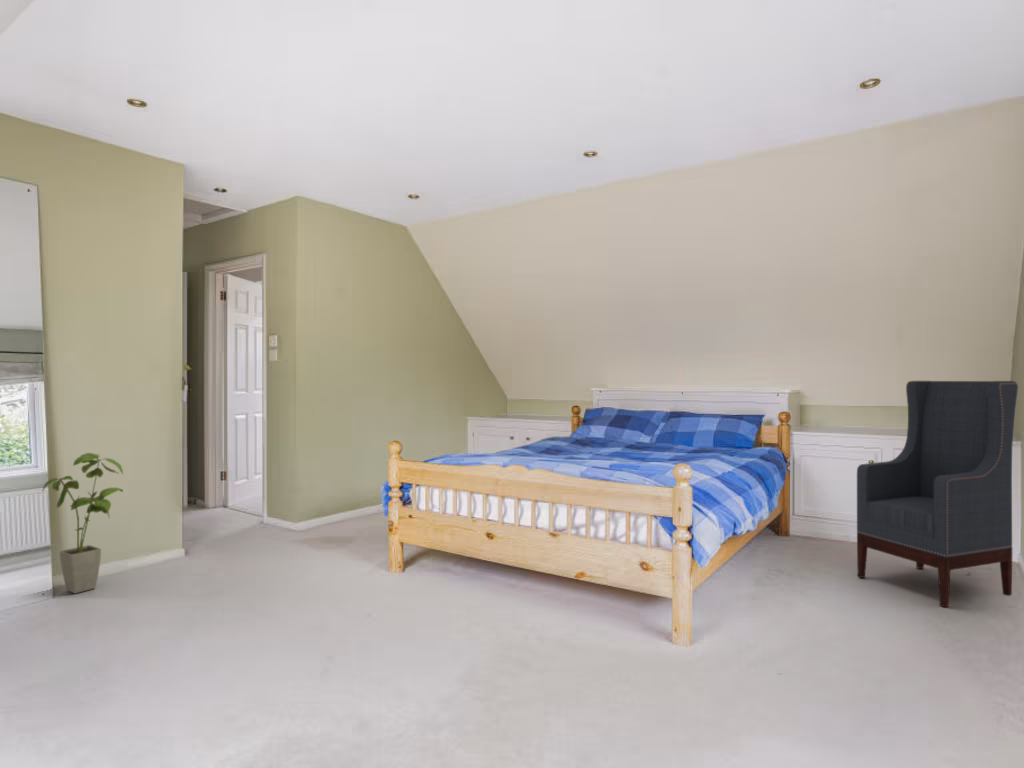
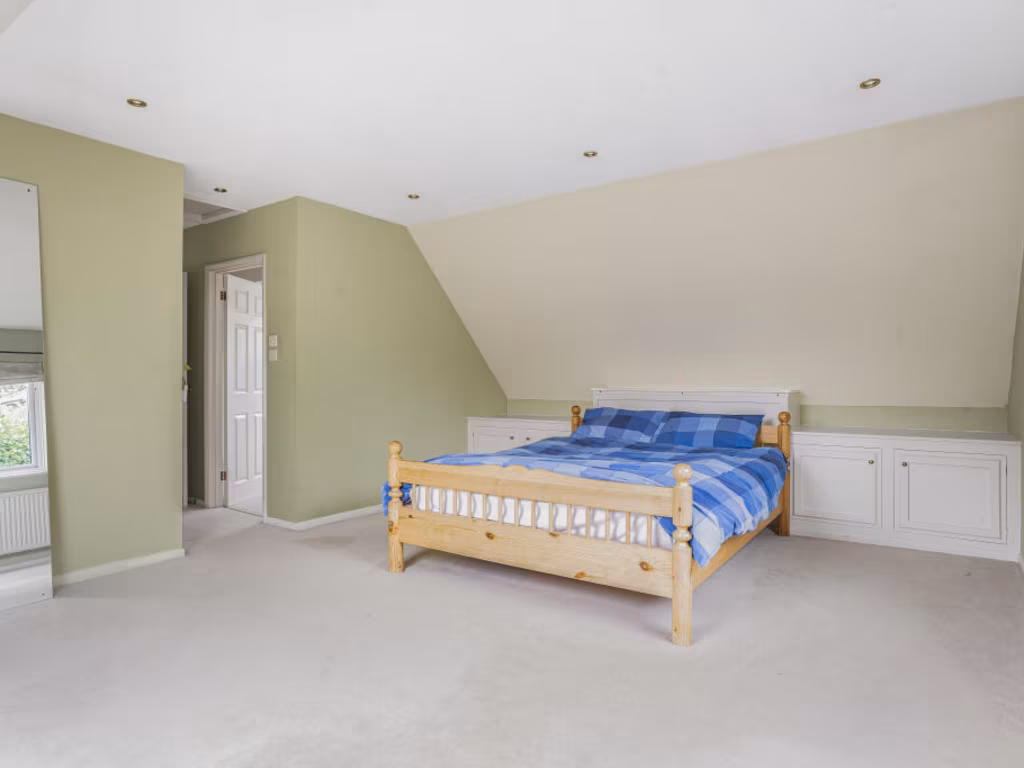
- house plant [41,452,124,595]
- armchair [856,380,1019,608]
